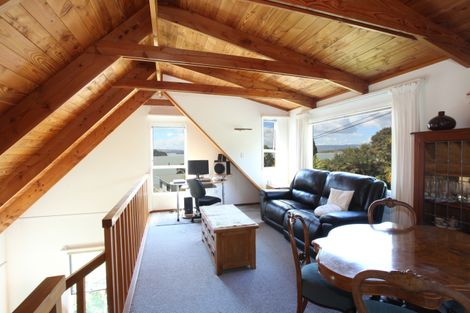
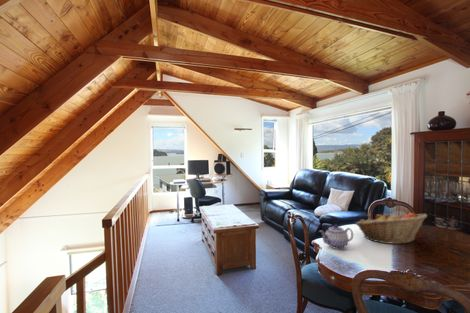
+ teapot [318,224,354,250]
+ fruit basket [355,211,428,245]
